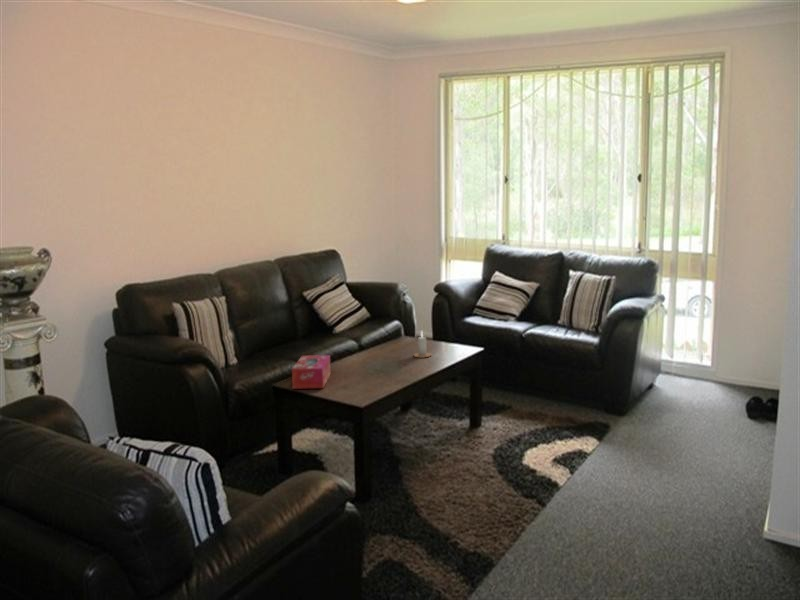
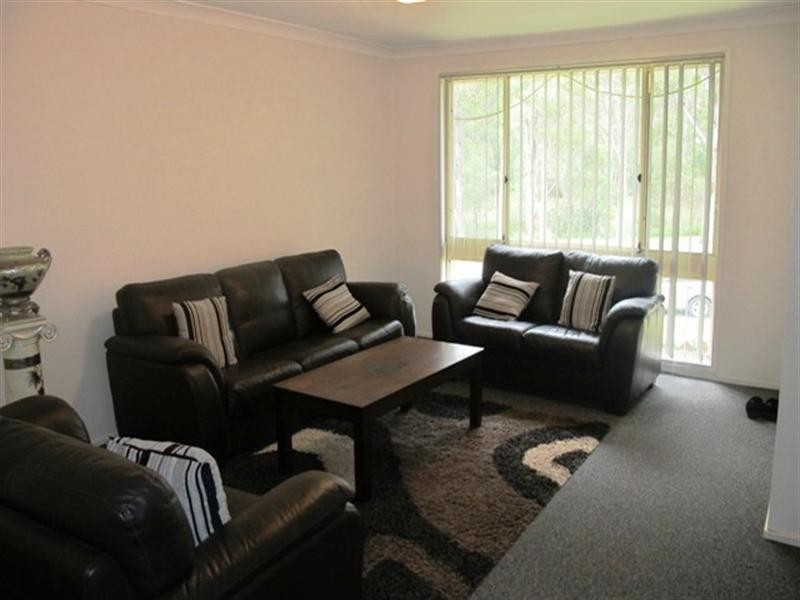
- candle [412,329,432,358]
- tissue box [291,354,332,390]
